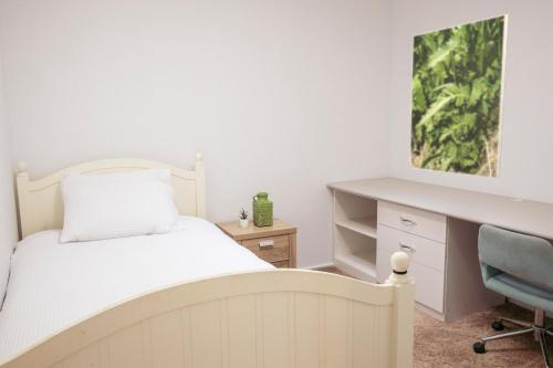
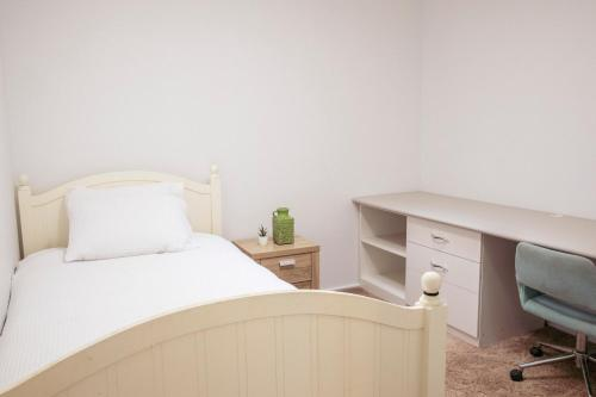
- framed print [408,13,510,179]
